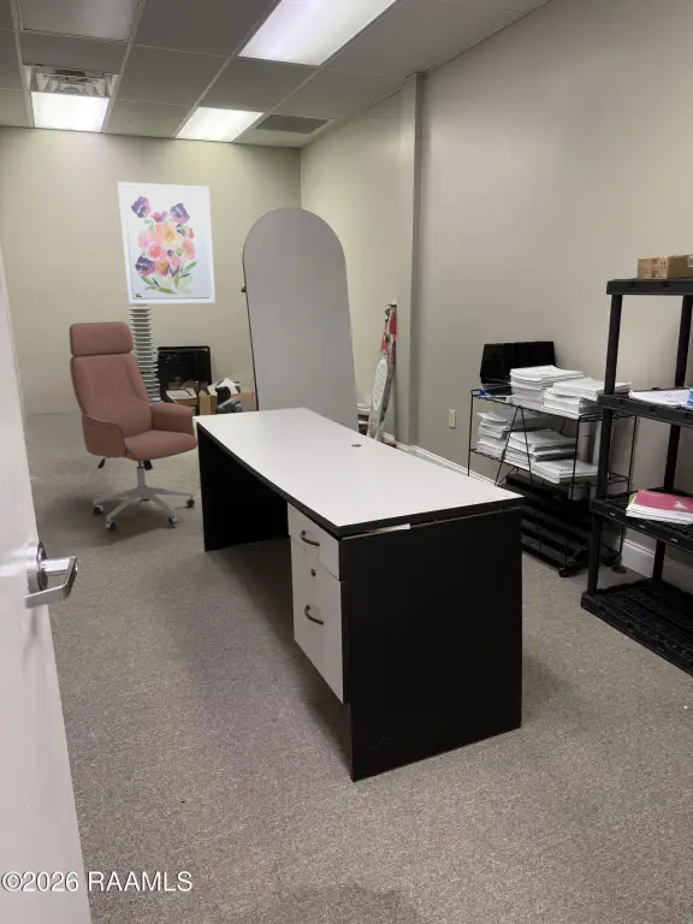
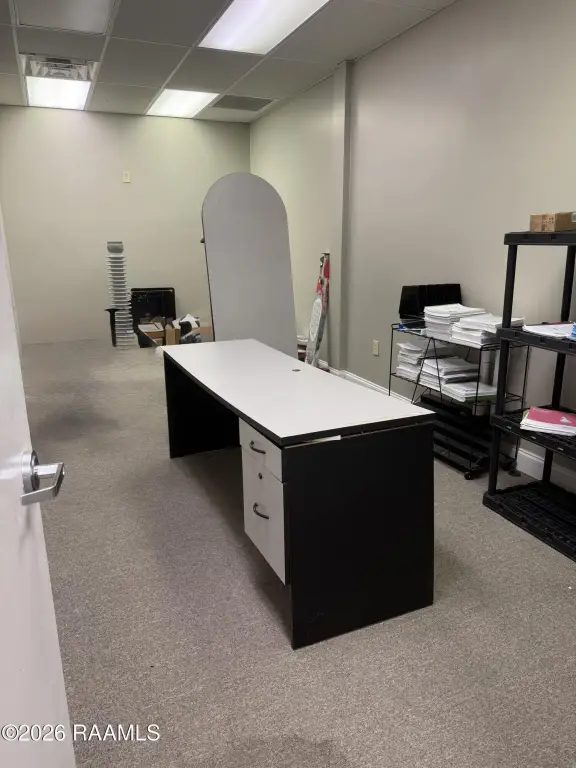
- wall art [117,180,217,306]
- office chair [69,321,199,531]
